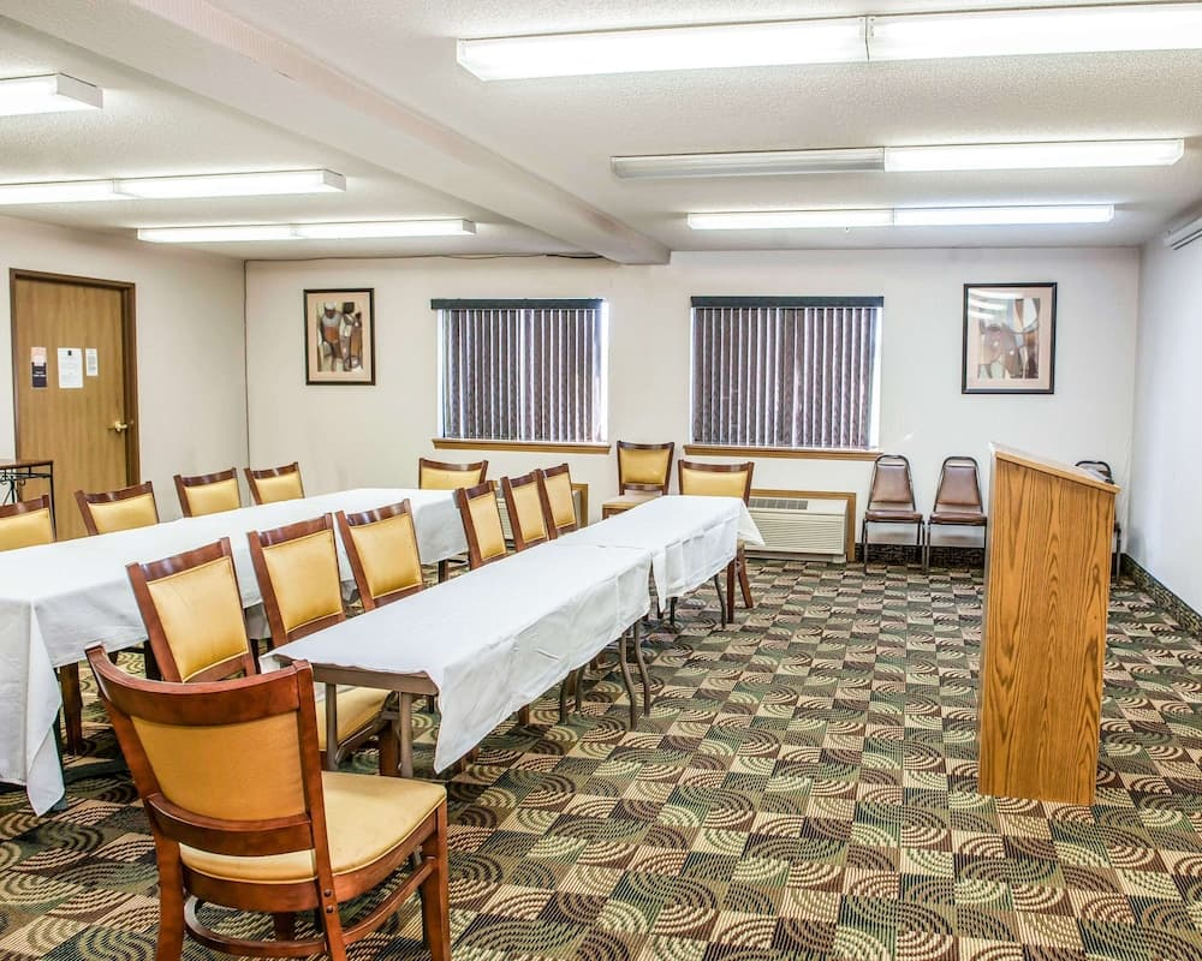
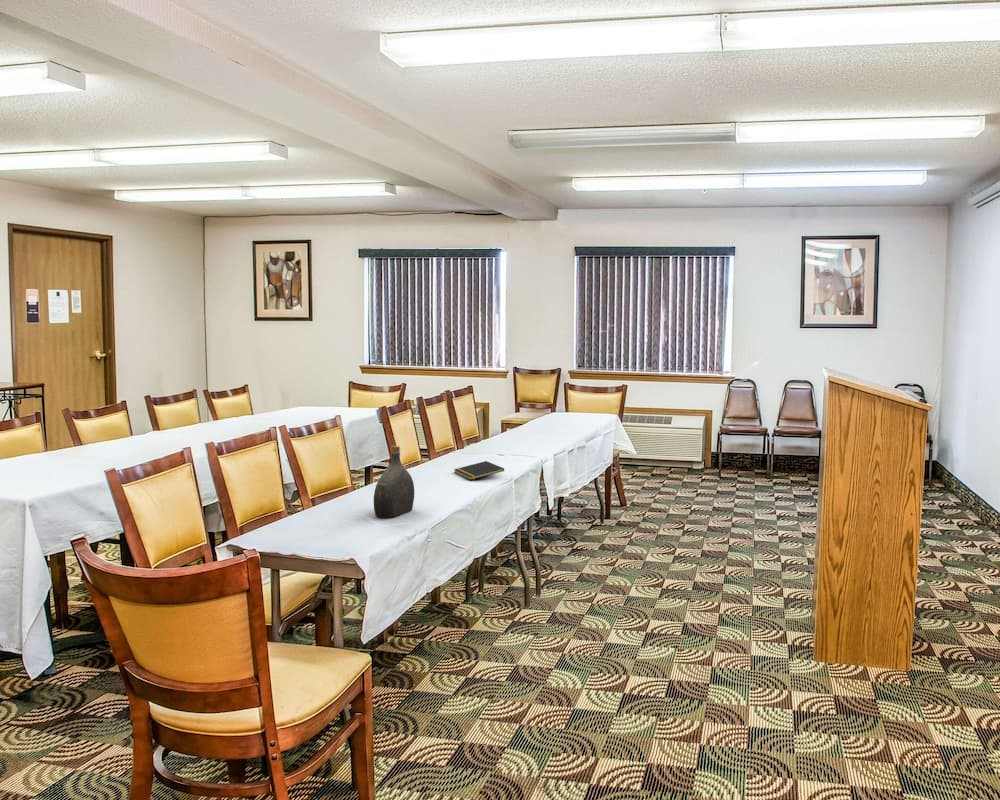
+ notepad [453,460,505,481]
+ water jug [373,445,415,519]
